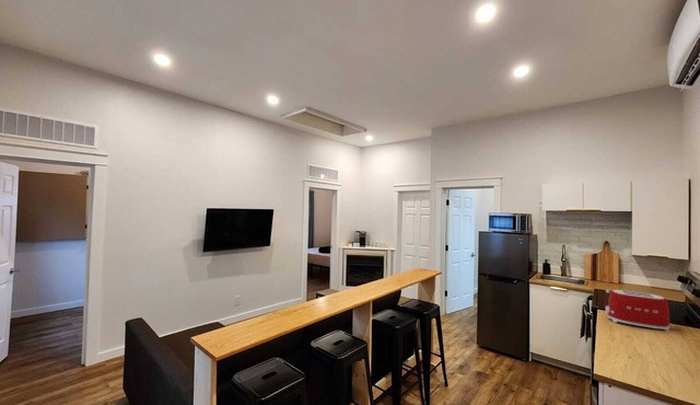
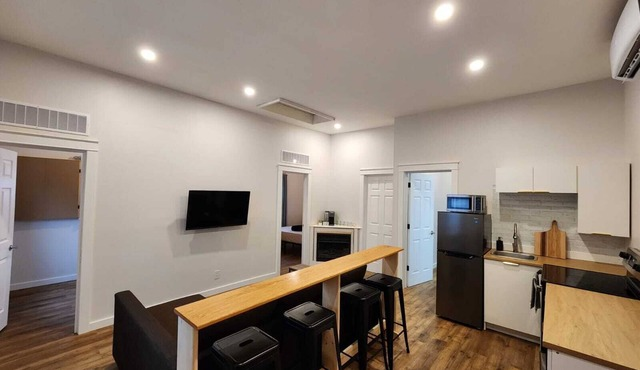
- toaster [605,289,670,332]
